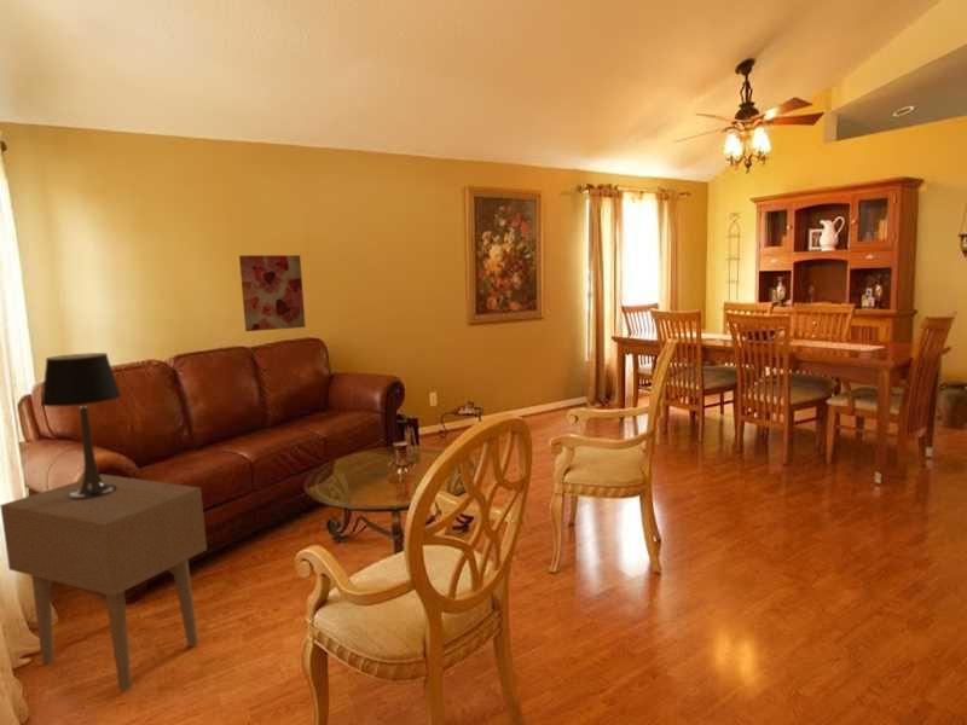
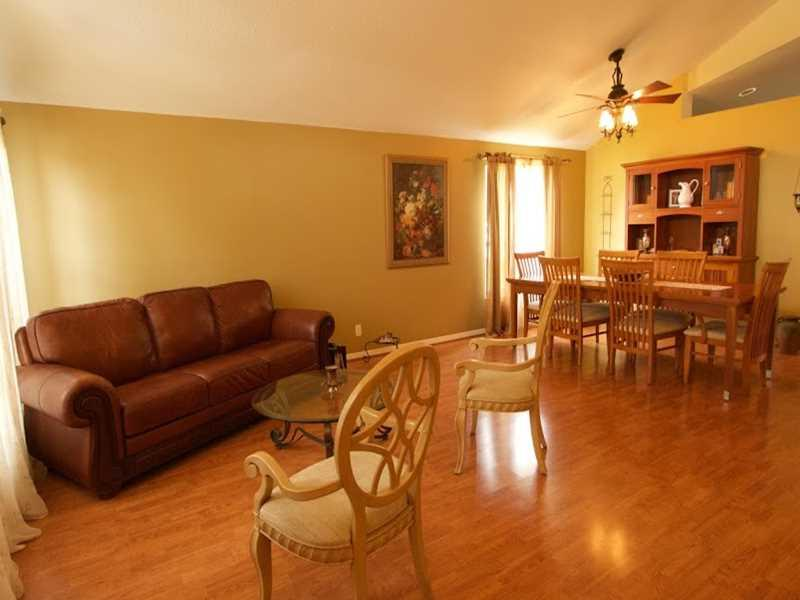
- wall art [238,254,307,332]
- side table [0,474,208,691]
- table lamp [40,352,122,499]
